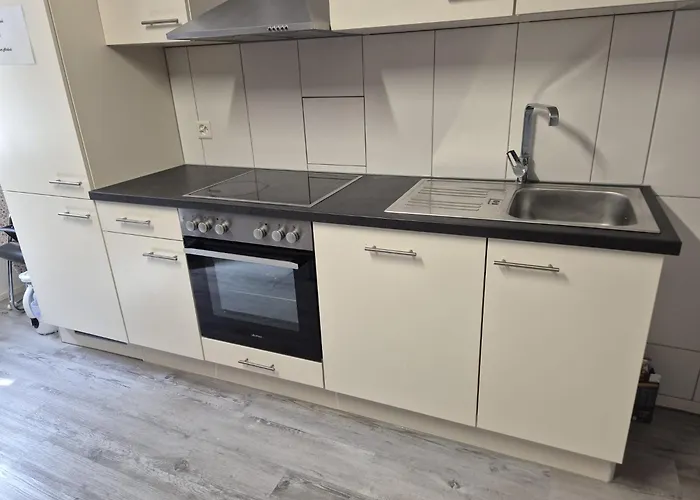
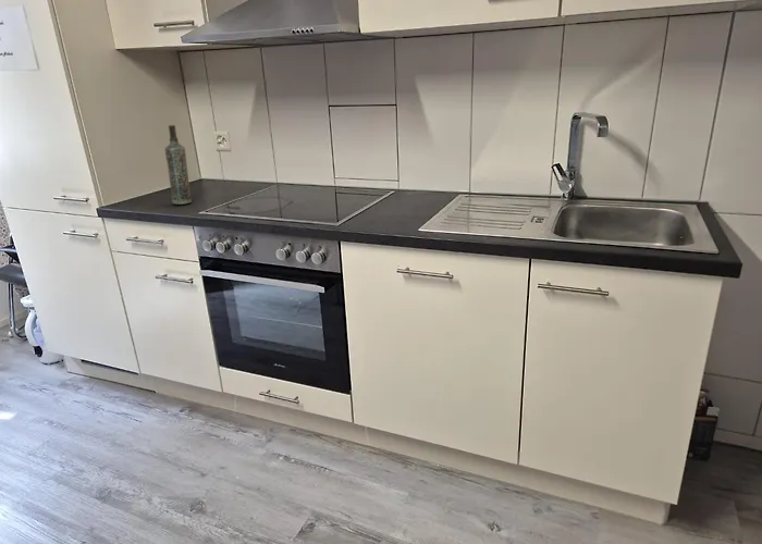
+ bottle [164,123,193,206]
